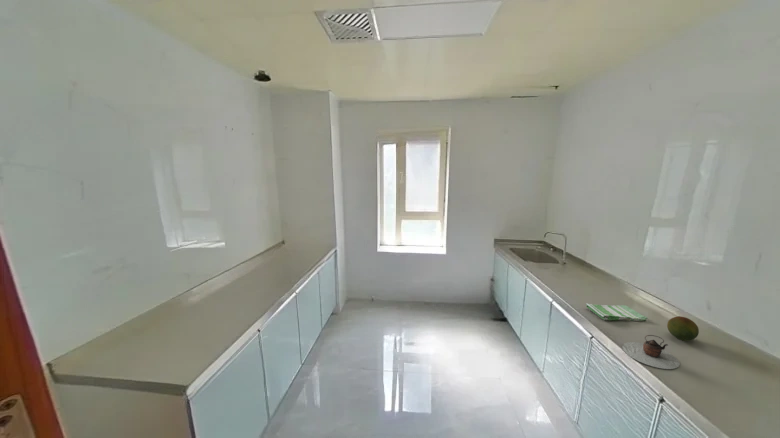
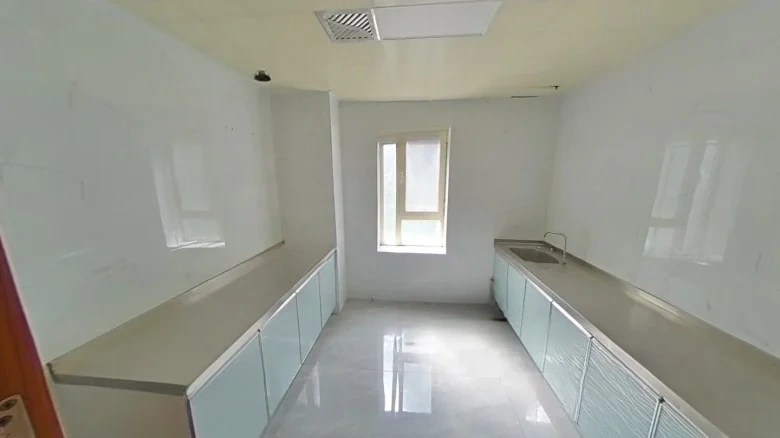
- dish towel [585,303,649,322]
- teapot [621,334,681,370]
- fruit [666,315,700,342]
